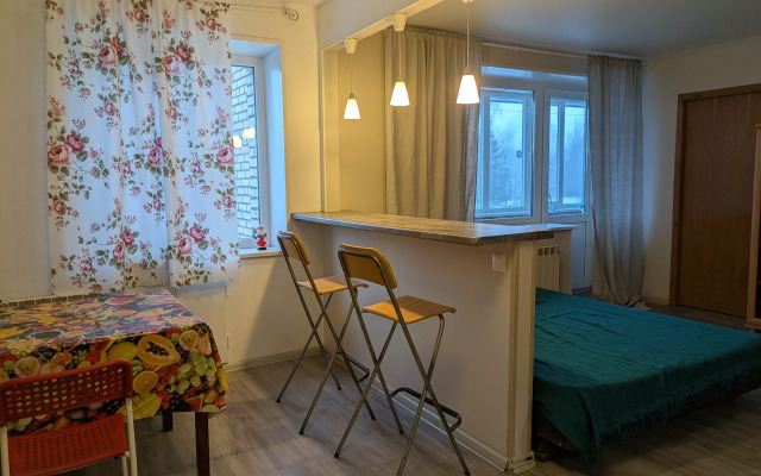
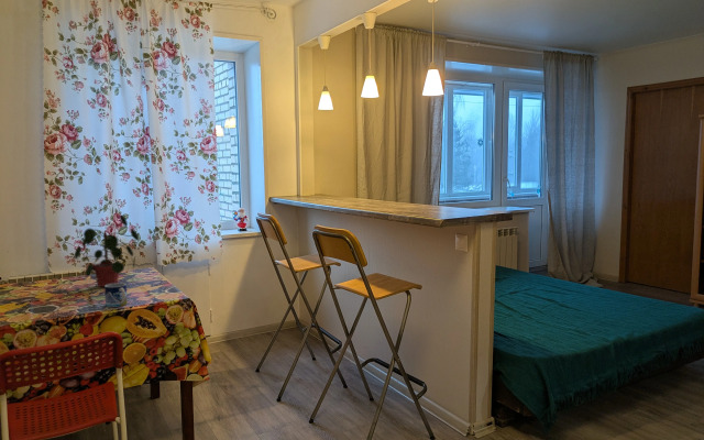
+ potted plant [74,213,140,288]
+ mug [103,282,128,308]
